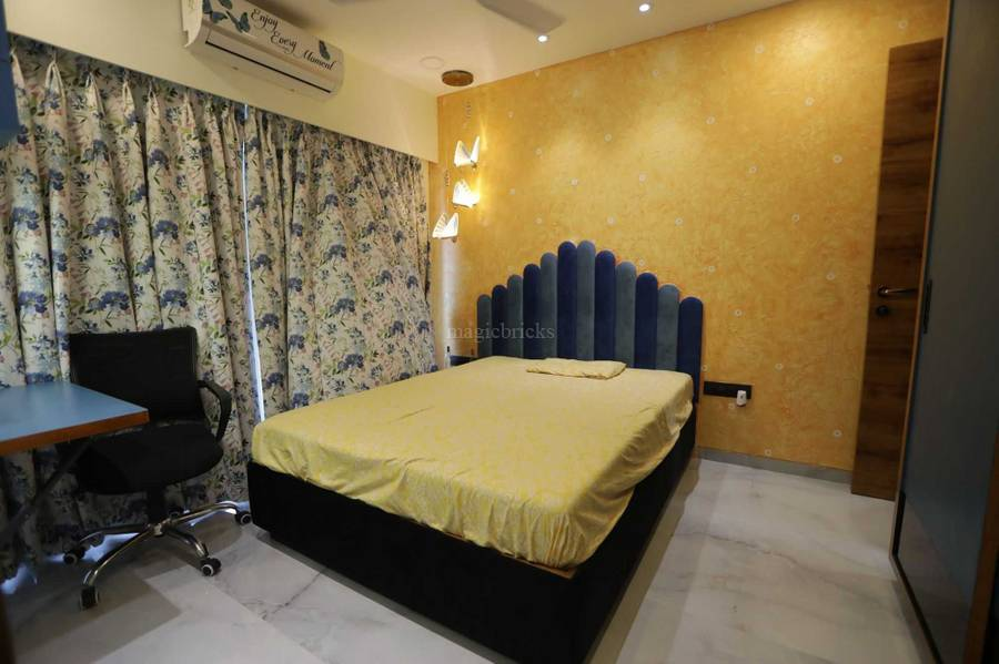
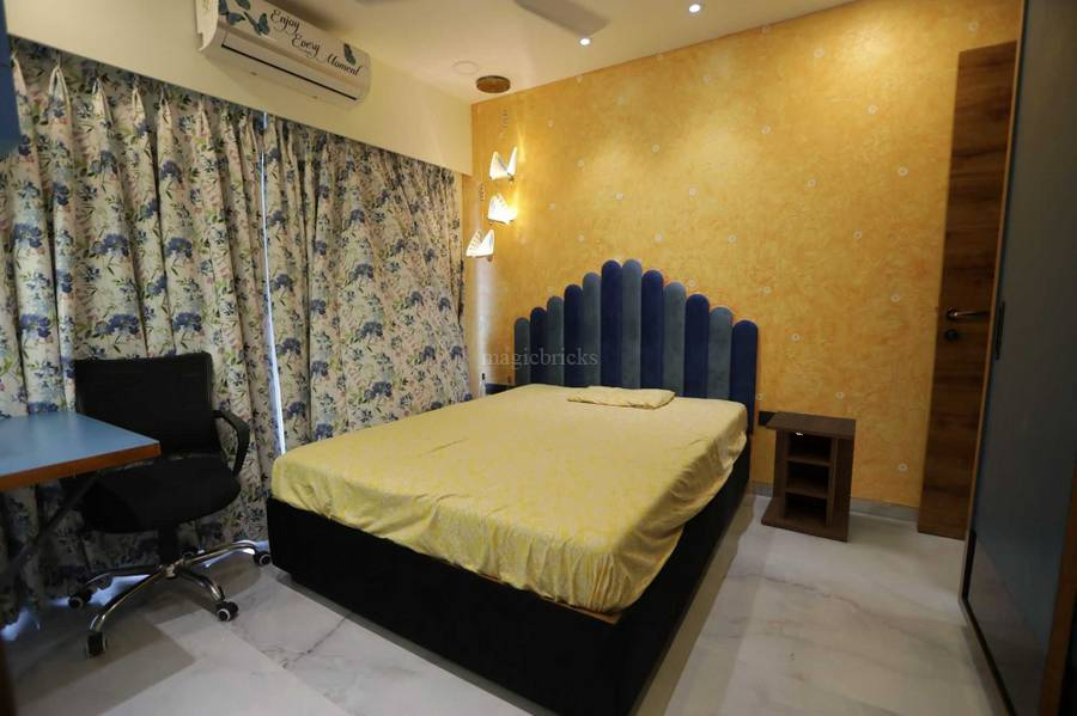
+ nightstand [760,410,857,543]
